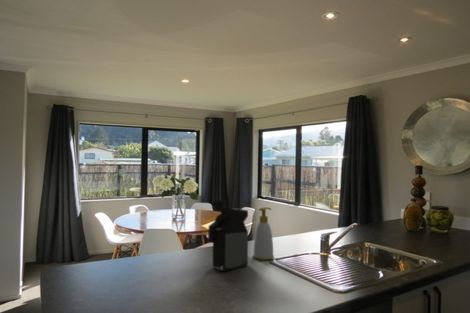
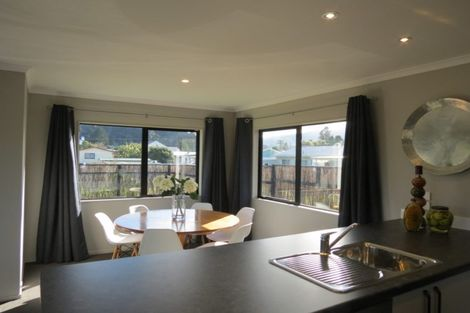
- soap bottle [252,206,275,261]
- coffee maker [206,199,249,273]
